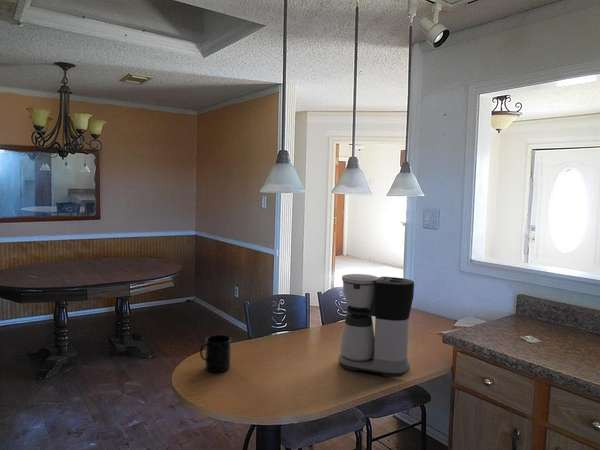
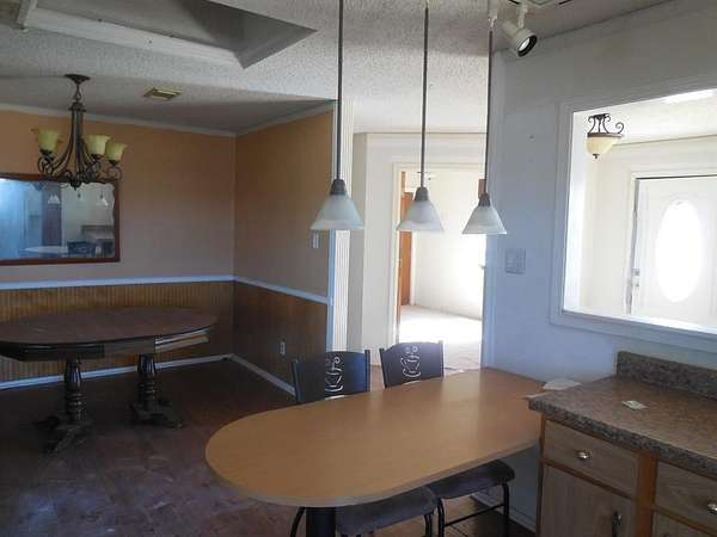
- coffee maker [337,273,415,378]
- mug [199,334,232,373]
